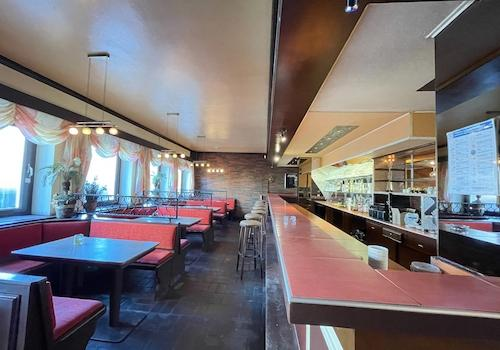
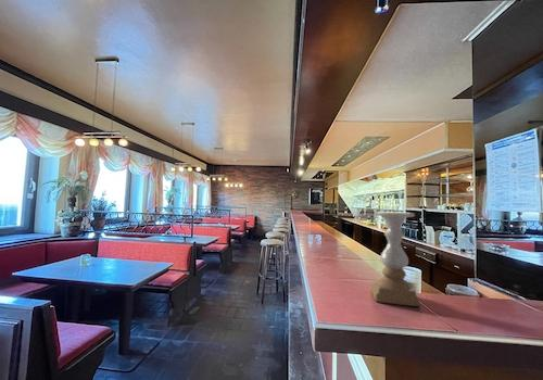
+ candle holder [370,211,421,307]
